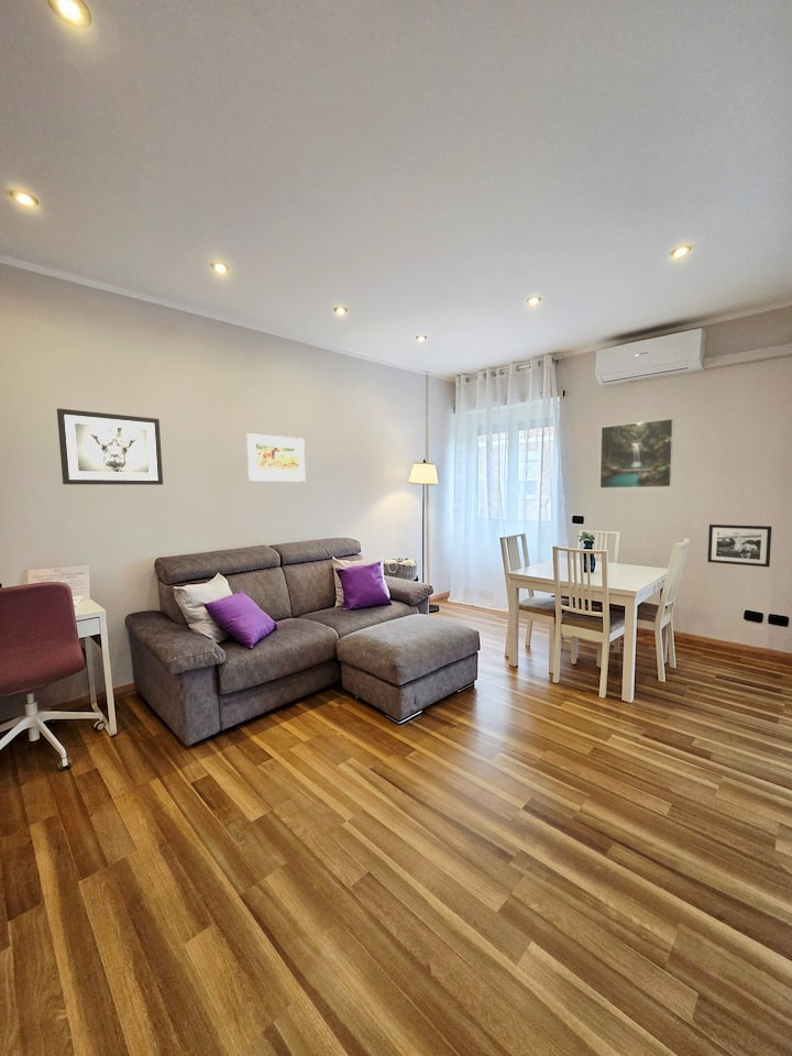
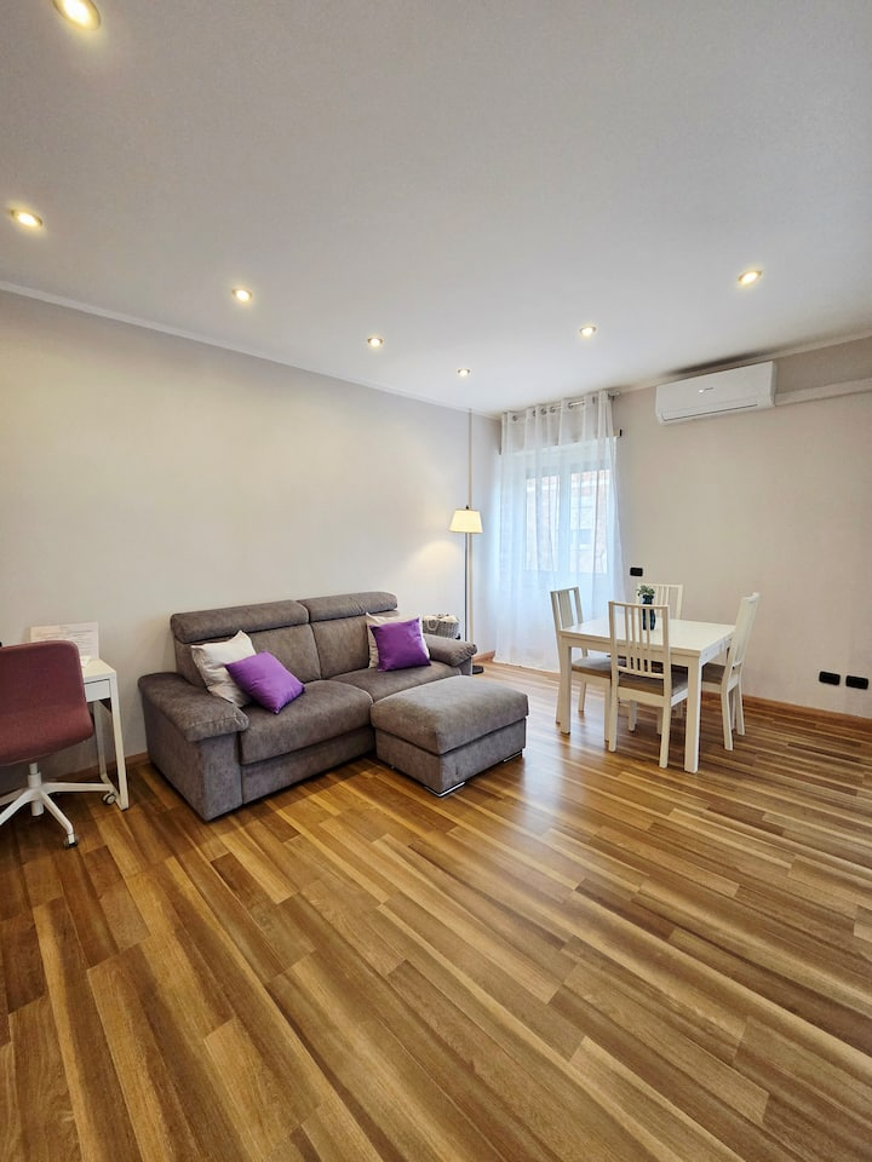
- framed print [245,432,307,483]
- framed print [598,417,675,490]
- wall art [56,407,164,486]
- picture frame [706,524,772,569]
